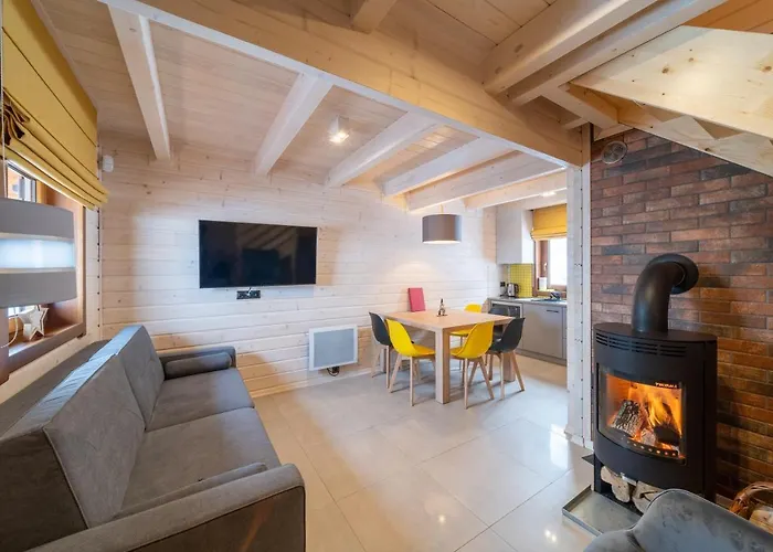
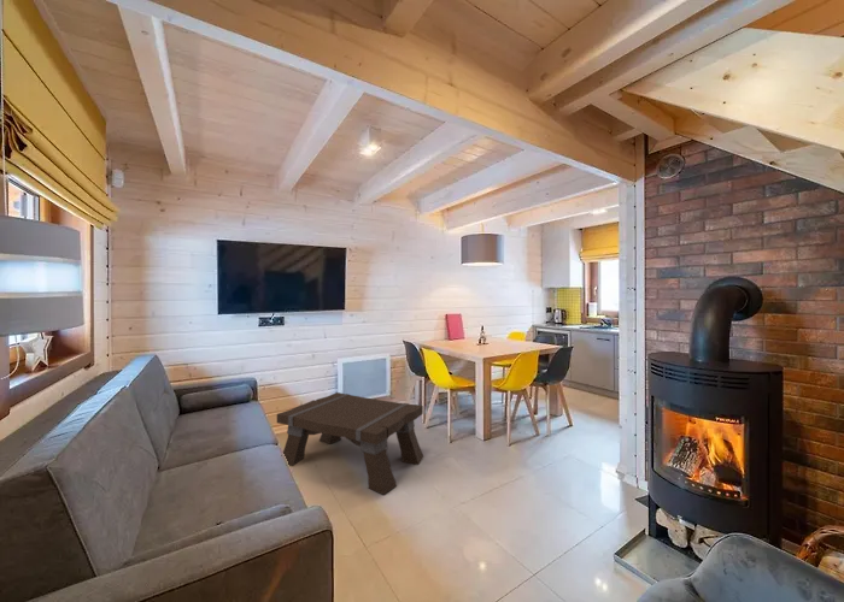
+ coffee table [276,391,424,496]
